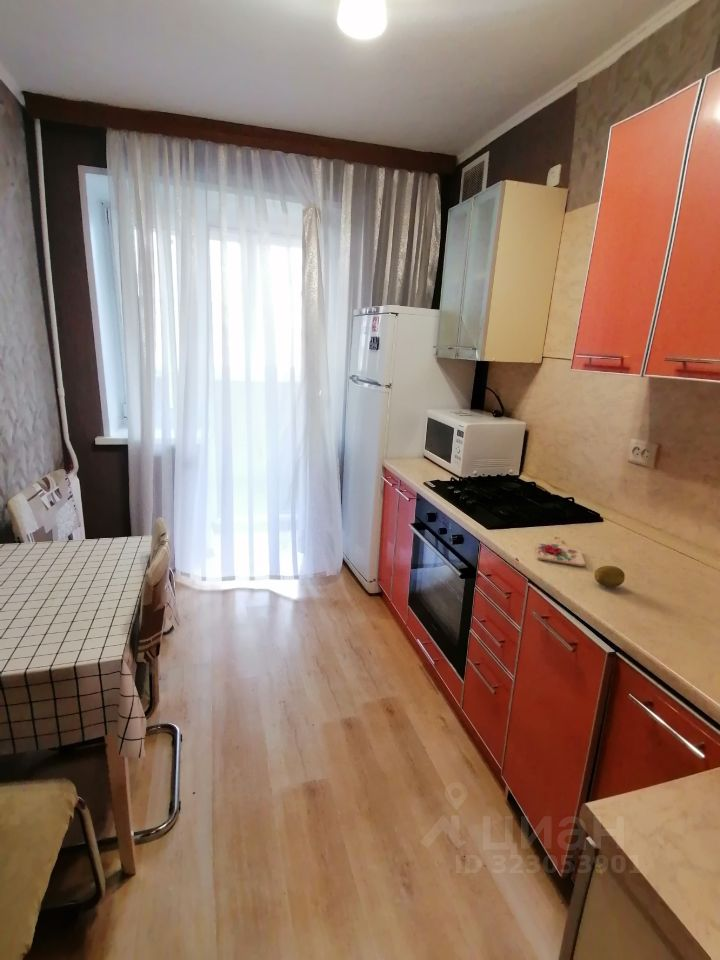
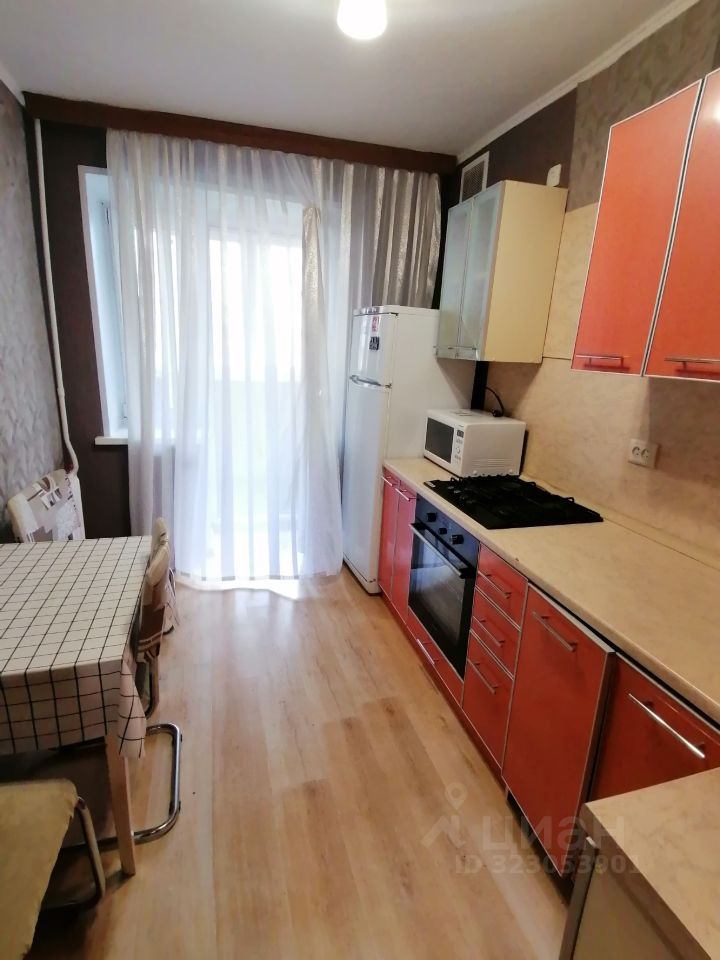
- cutting board [534,536,586,567]
- fruit [593,565,626,588]
